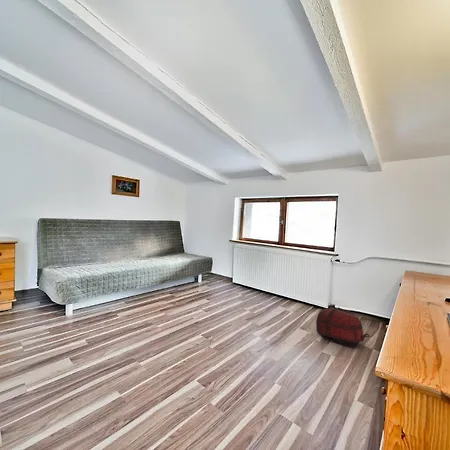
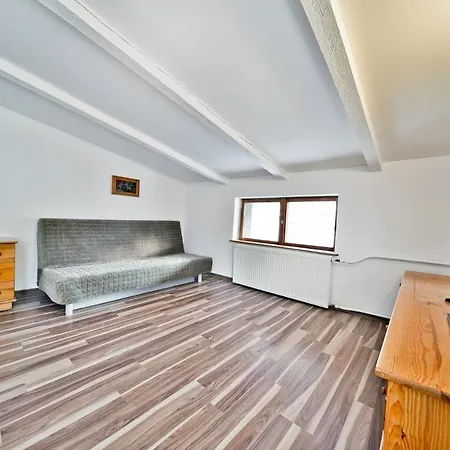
- backpack [315,305,371,347]
